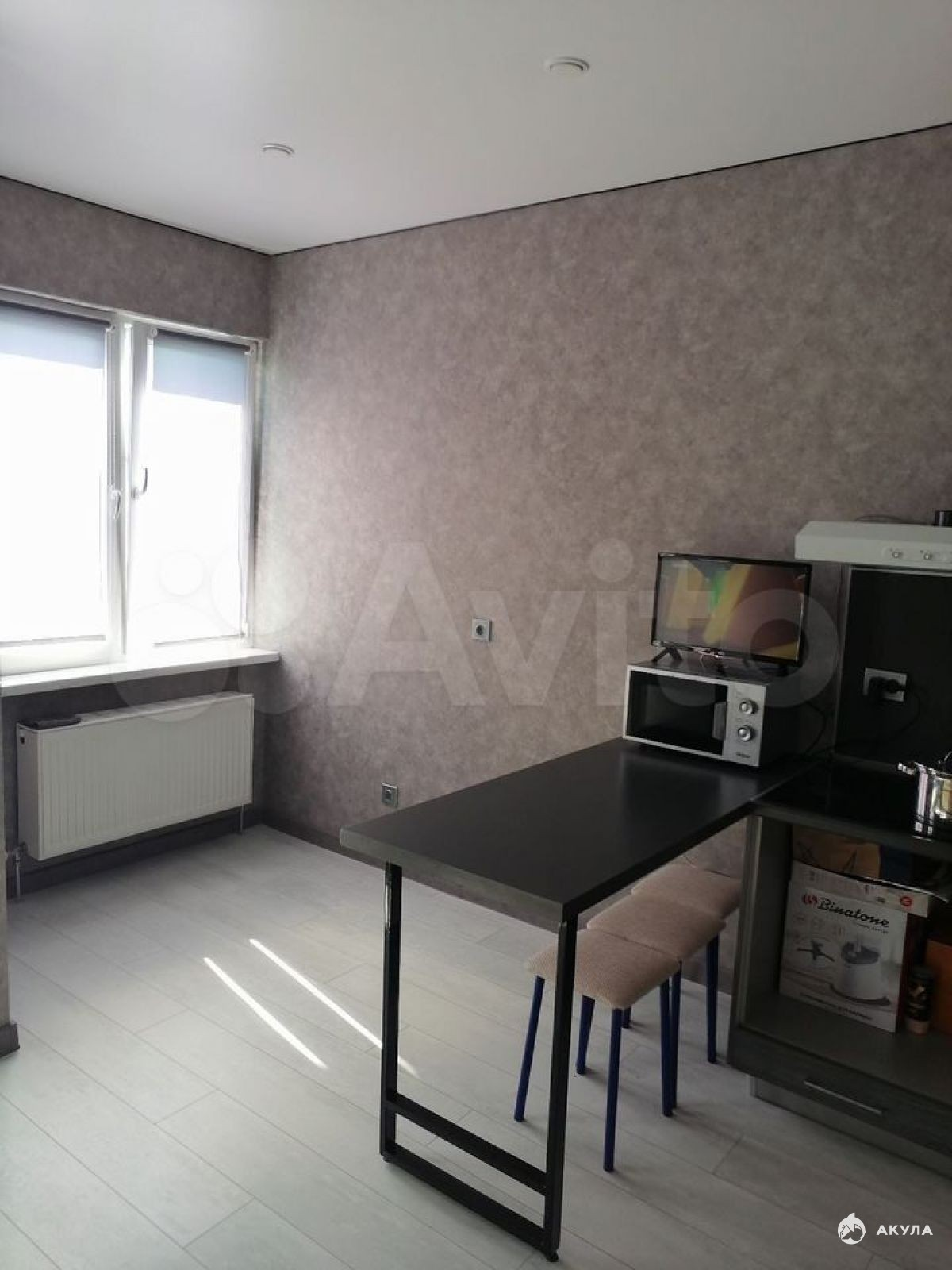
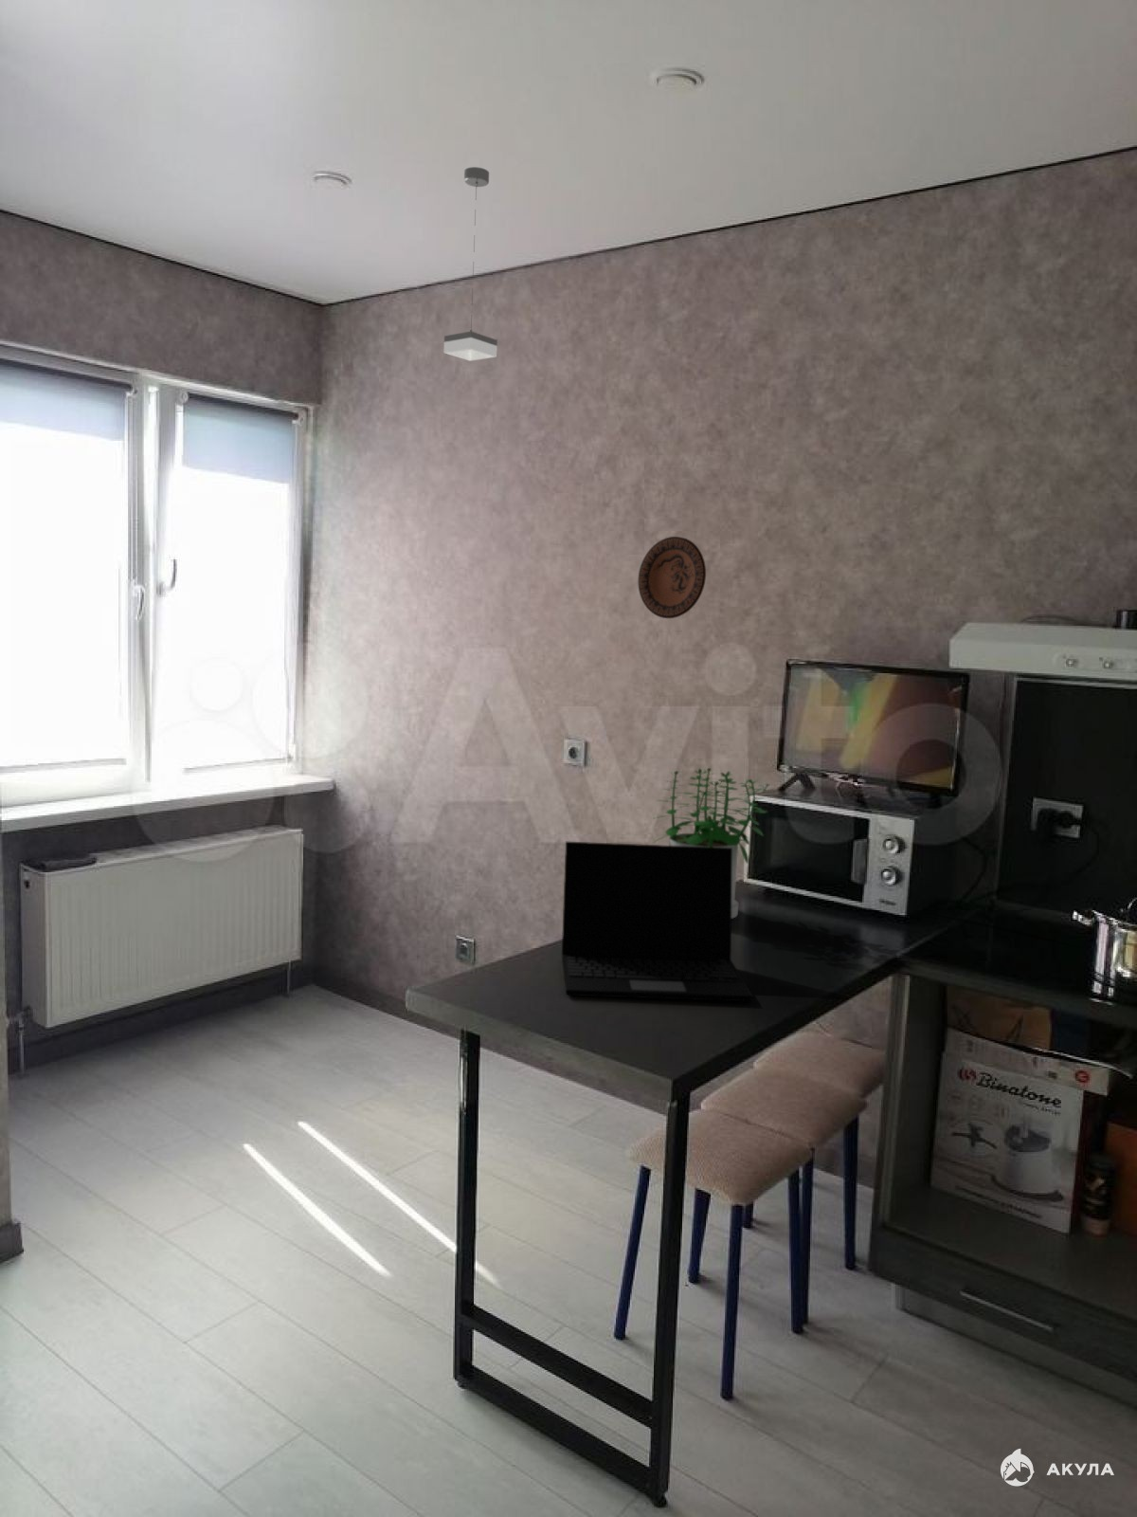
+ pendant lamp [442,166,498,362]
+ potted plant [650,767,772,920]
+ laptop [561,841,754,1002]
+ decorative plate [638,535,707,619]
